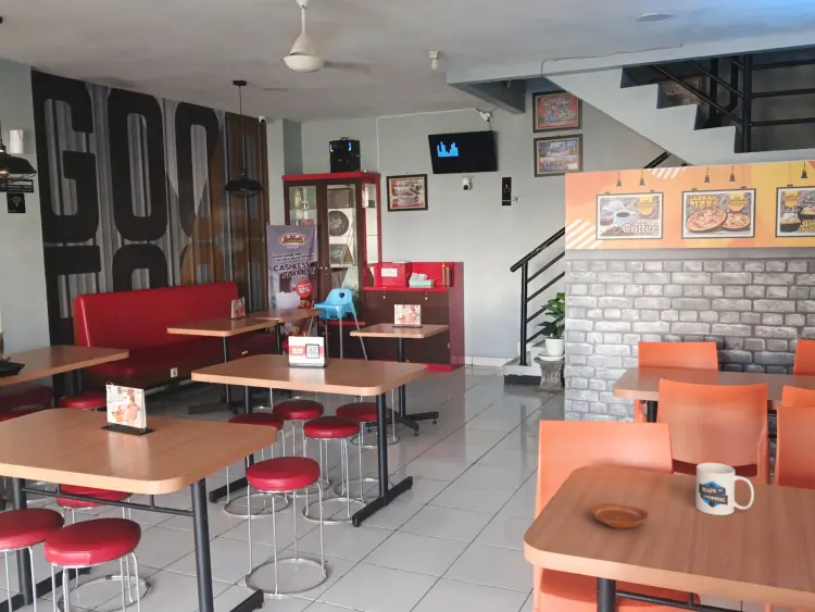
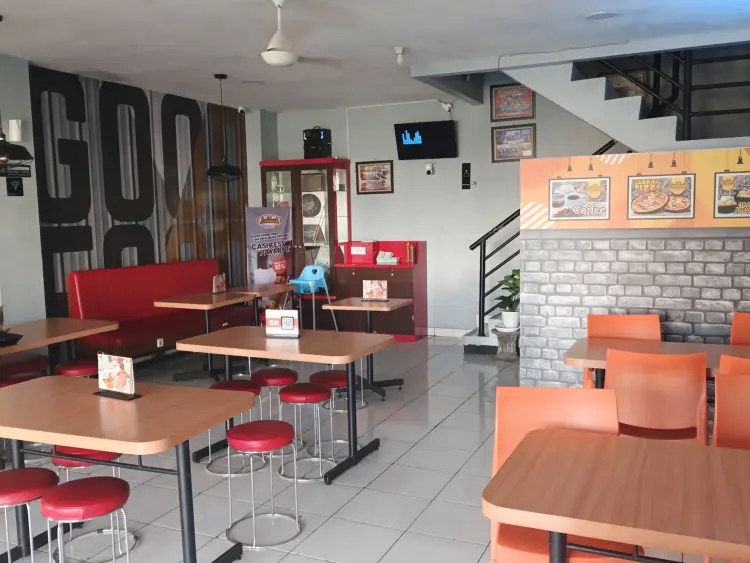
- plate [589,502,650,529]
- mug [694,462,755,516]
